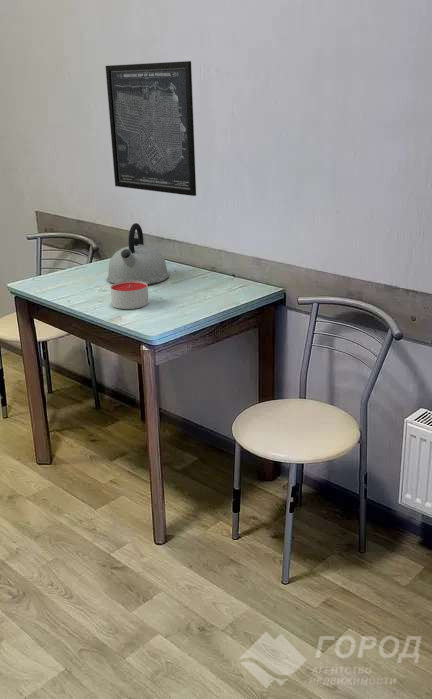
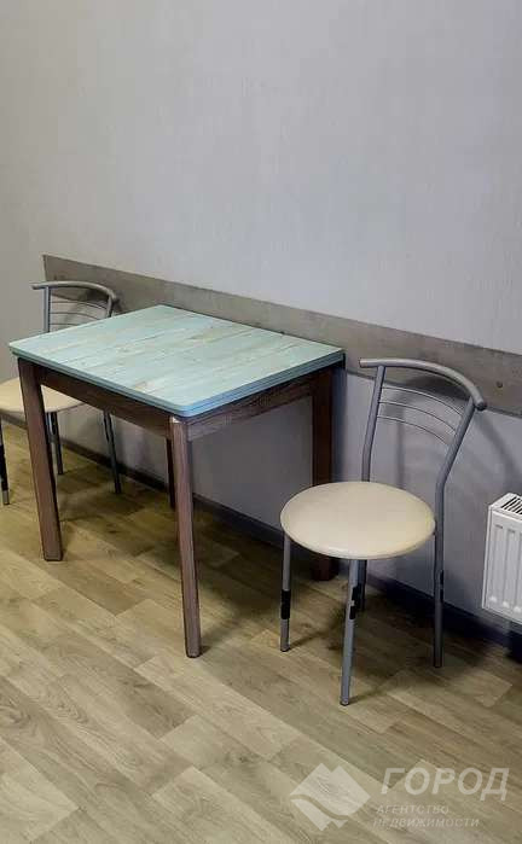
- kettle [106,222,170,285]
- candle [110,281,150,310]
- wall art [105,60,197,197]
